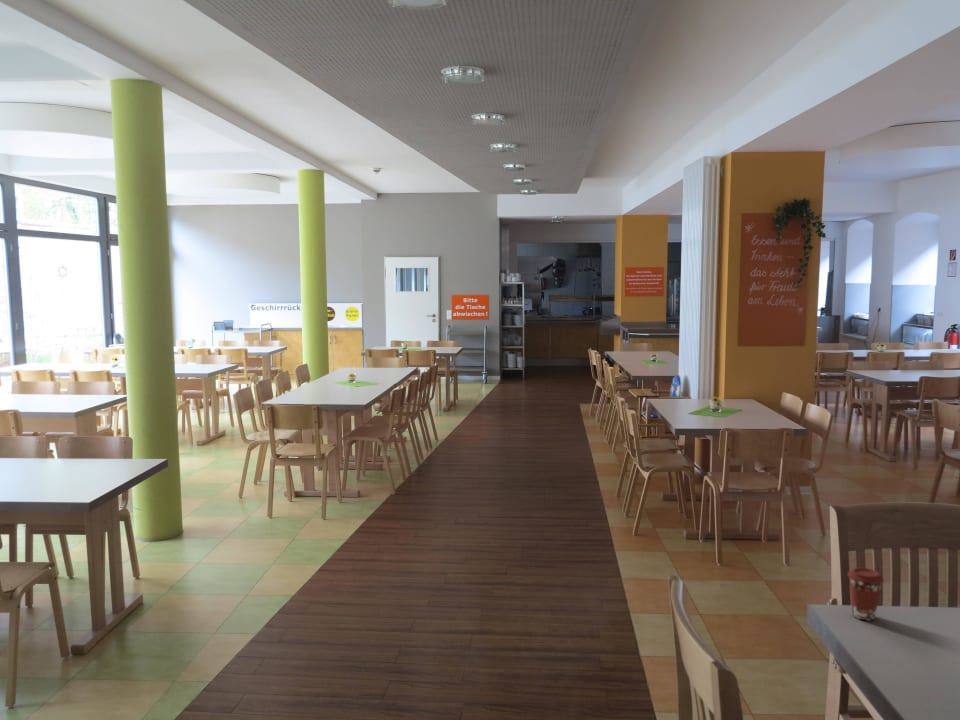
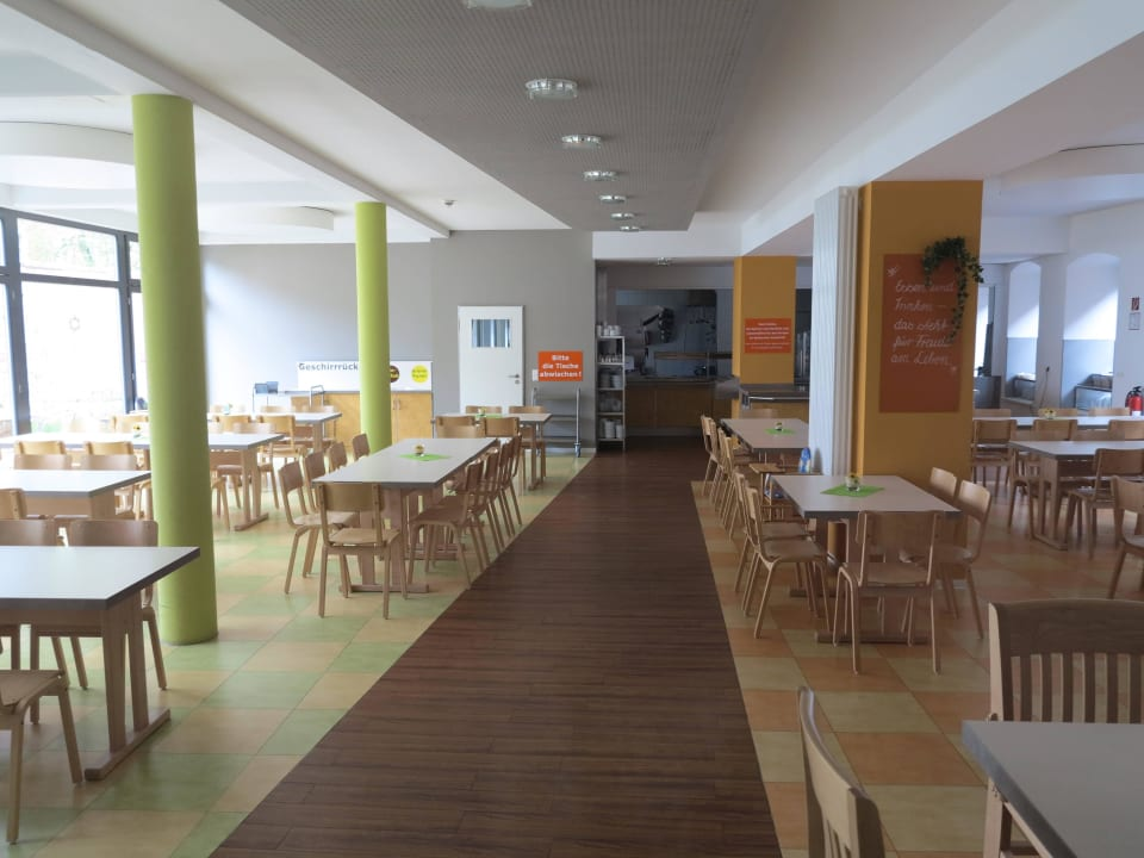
- coffee cup [846,566,885,622]
